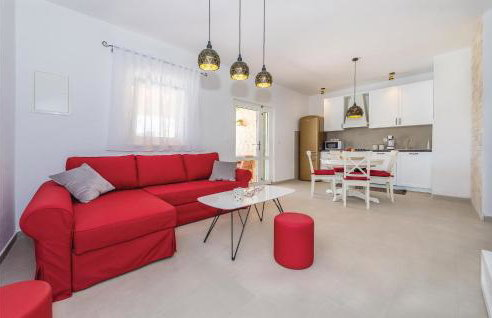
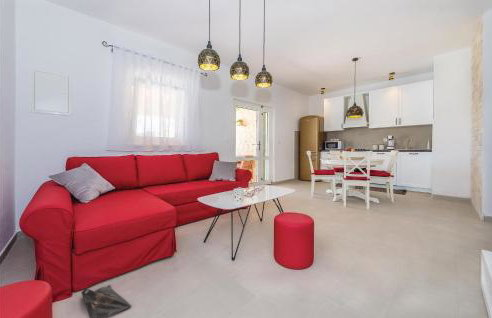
+ bag [80,284,132,318]
